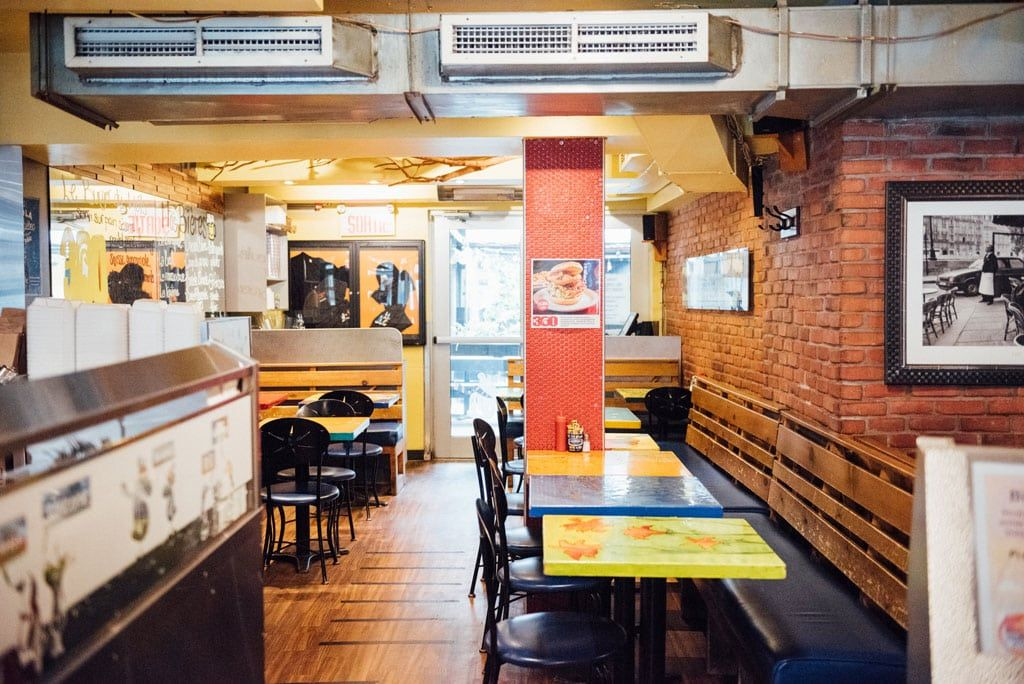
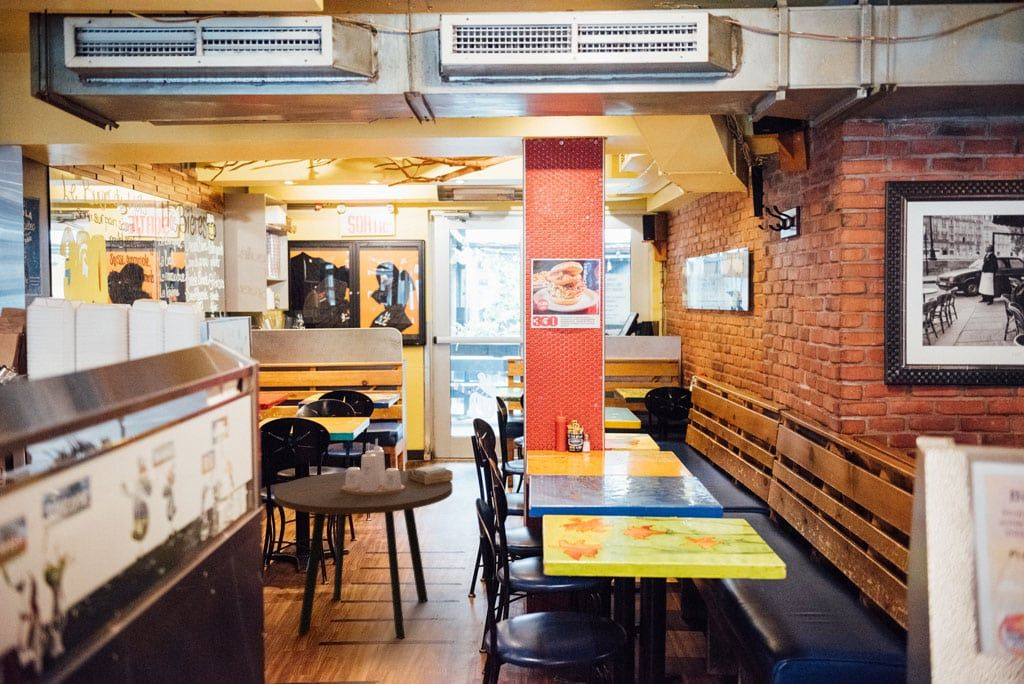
+ condiment set [342,438,404,495]
+ dining table [273,469,453,640]
+ napkin holder [407,465,454,484]
